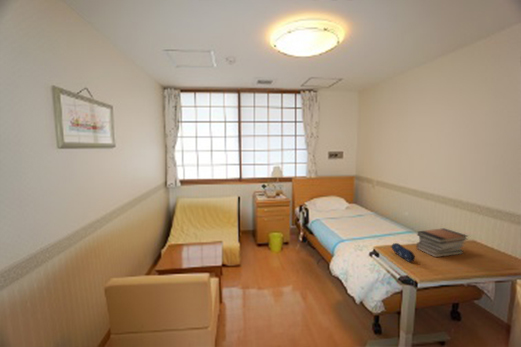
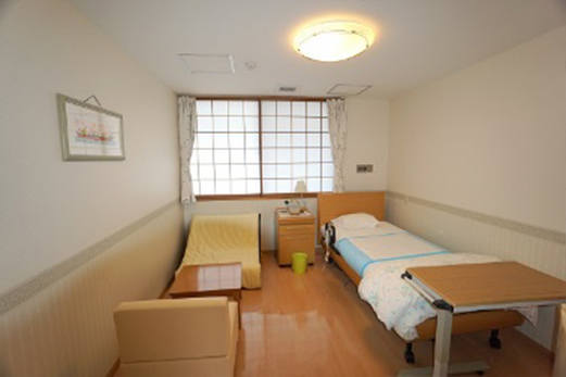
- book stack [415,227,469,258]
- pencil case [390,242,416,263]
